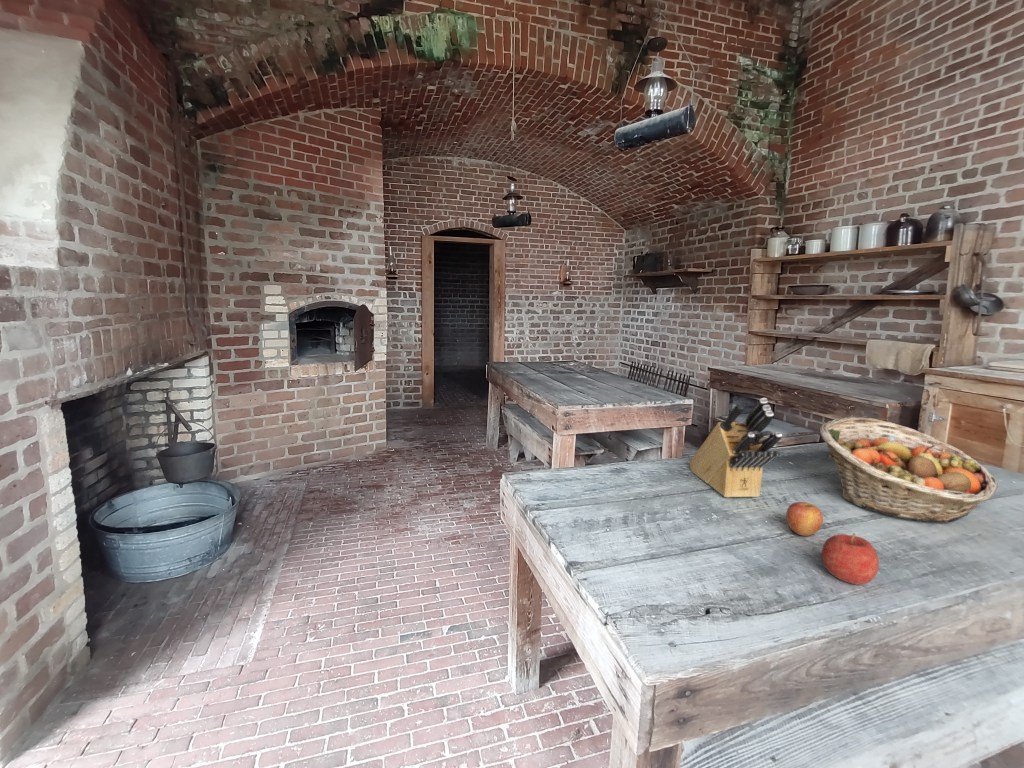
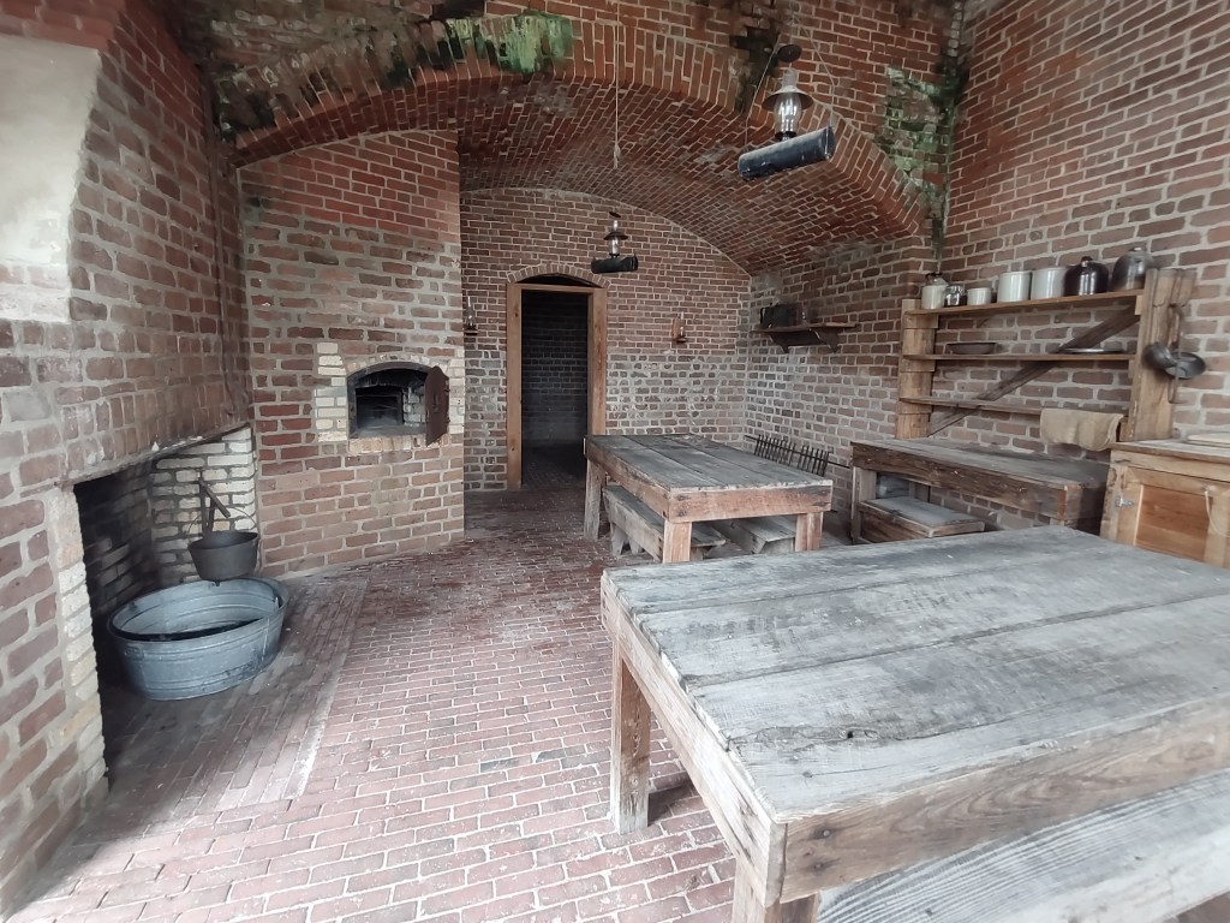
- apple [785,501,824,537]
- fruit [821,532,880,586]
- fruit basket [819,416,999,523]
- knife block [688,397,783,498]
